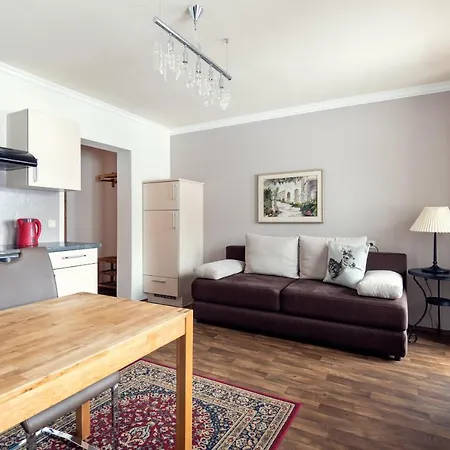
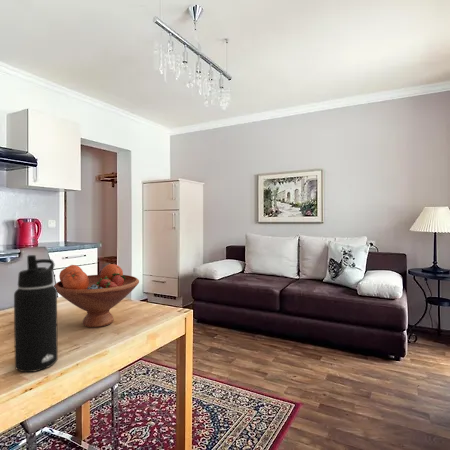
+ water bottle [13,254,59,373]
+ fruit bowl [53,263,140,328]
